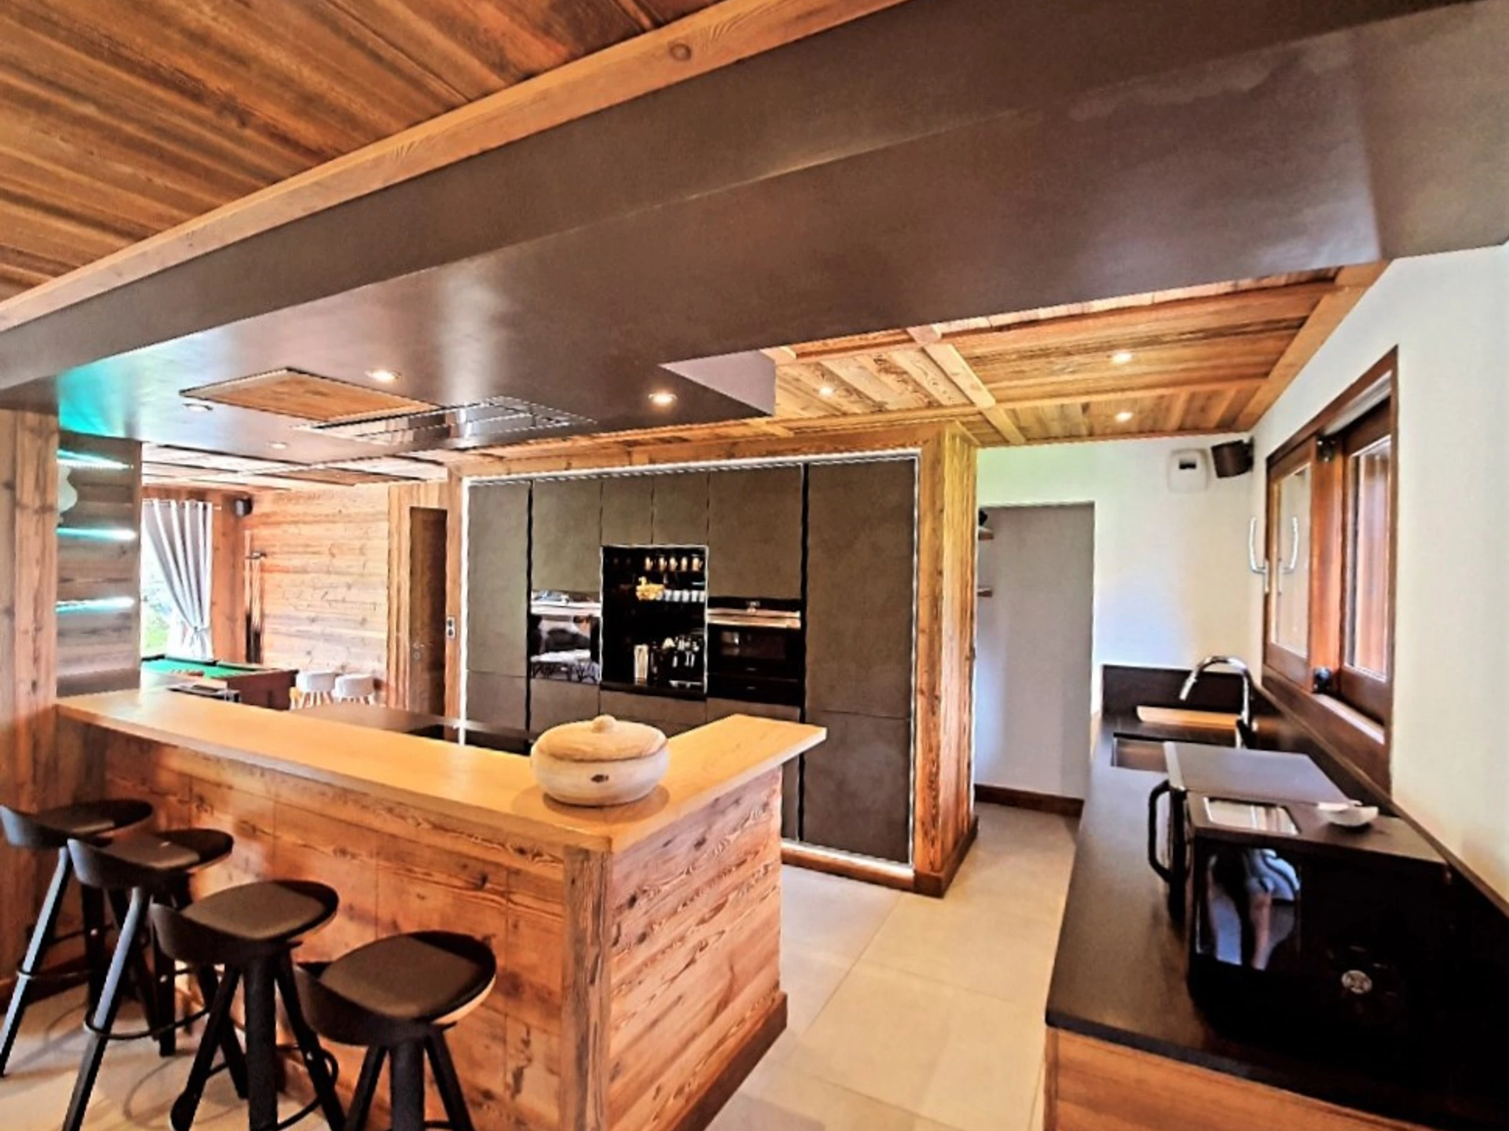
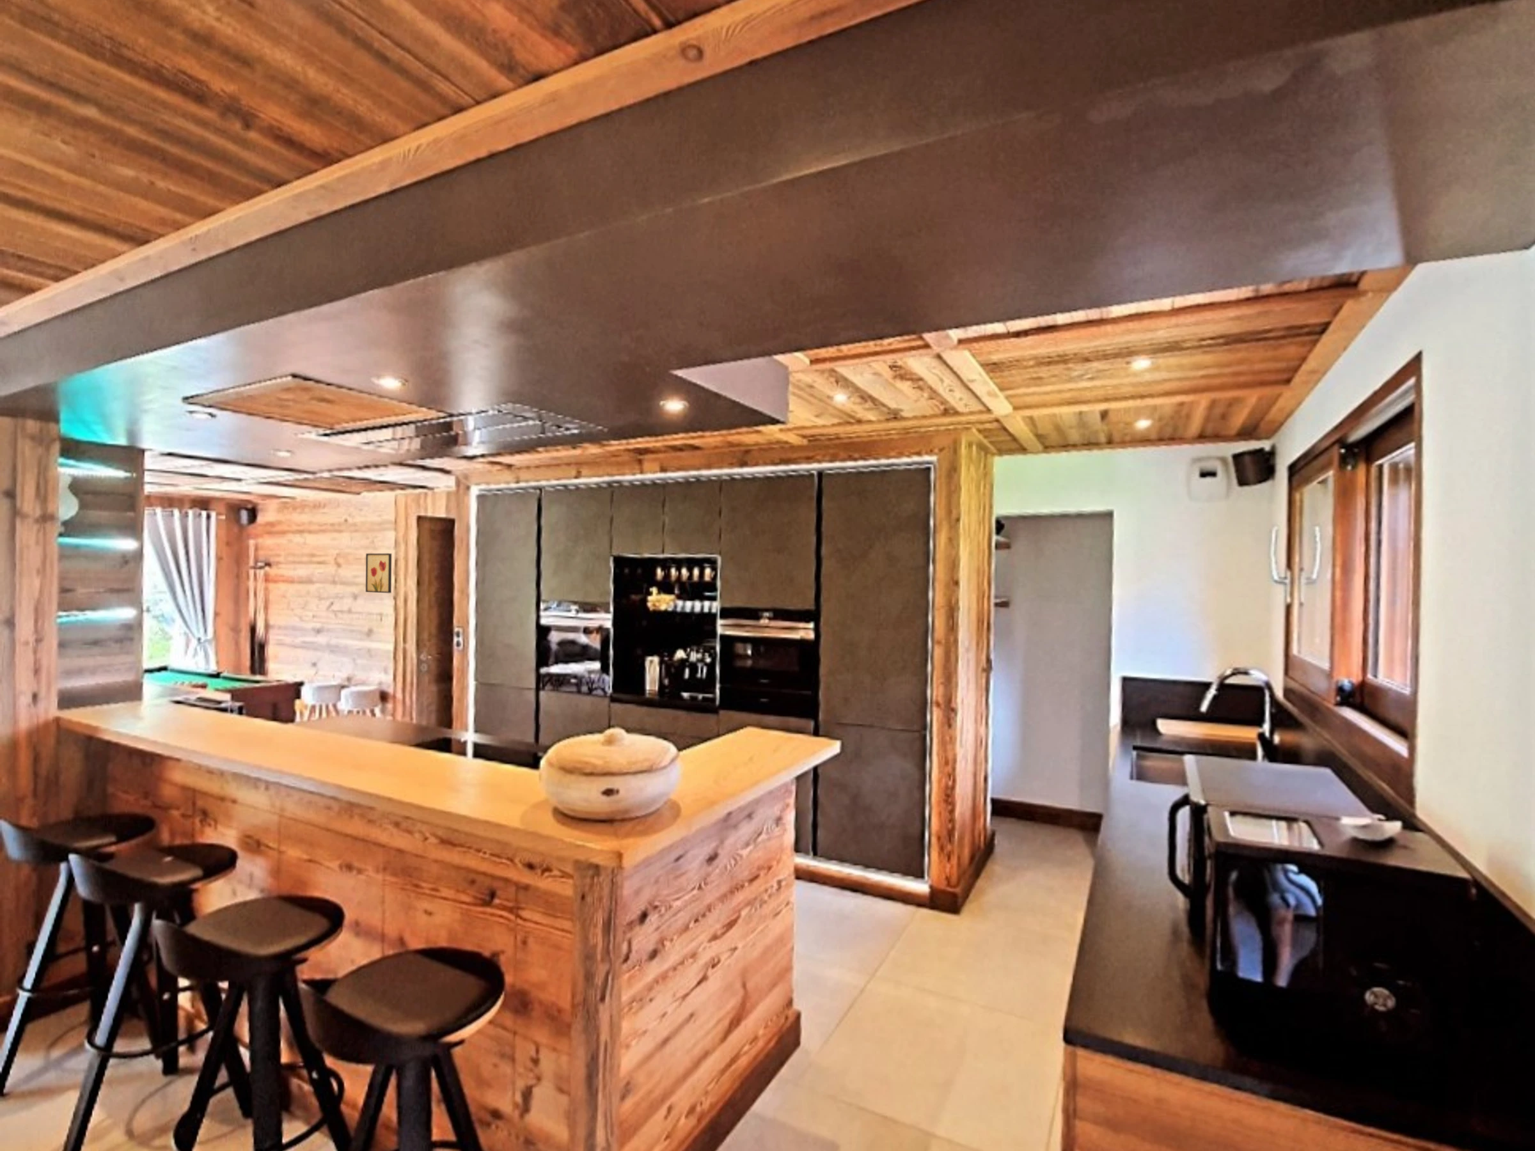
+ wall art [365,553,392,594]
